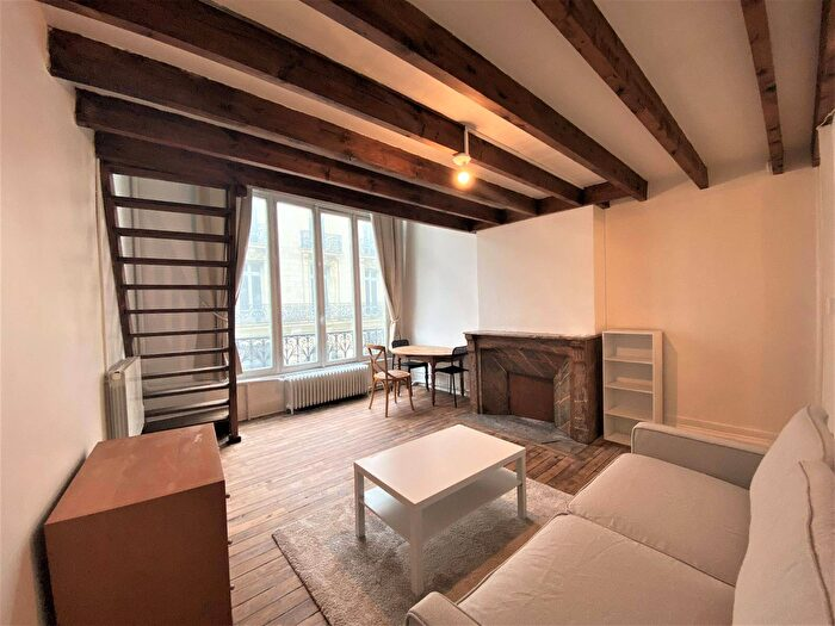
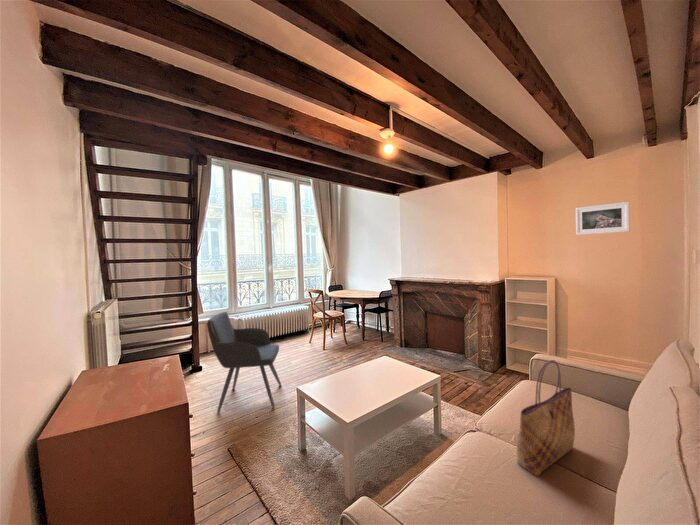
+ tote bag [516,359,576,478]
+ armchair [206,311,282,414]
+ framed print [575,201,630,236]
